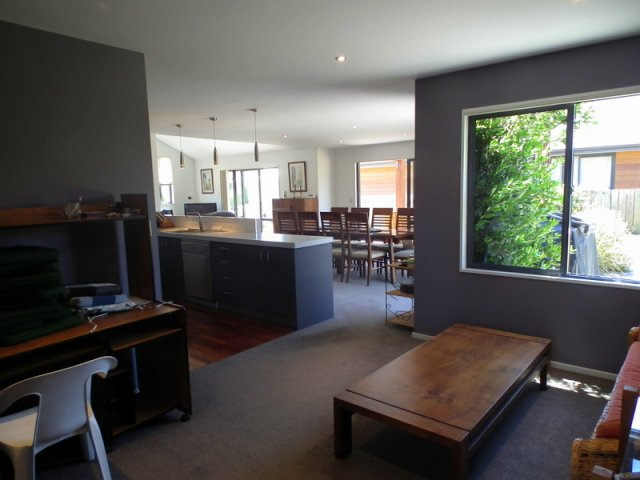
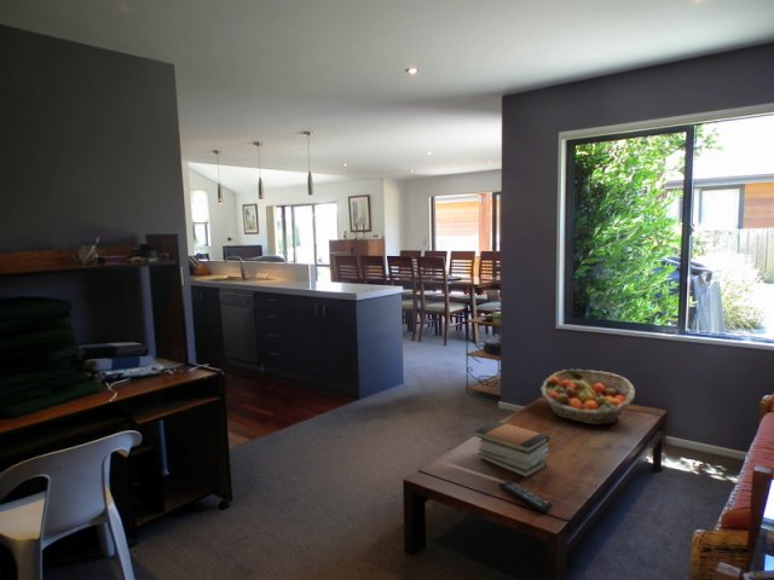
+ book stack [474,419,550,478]
+ remote control [497,478,554,514]
+ fruit basket [541,369,636,425]
